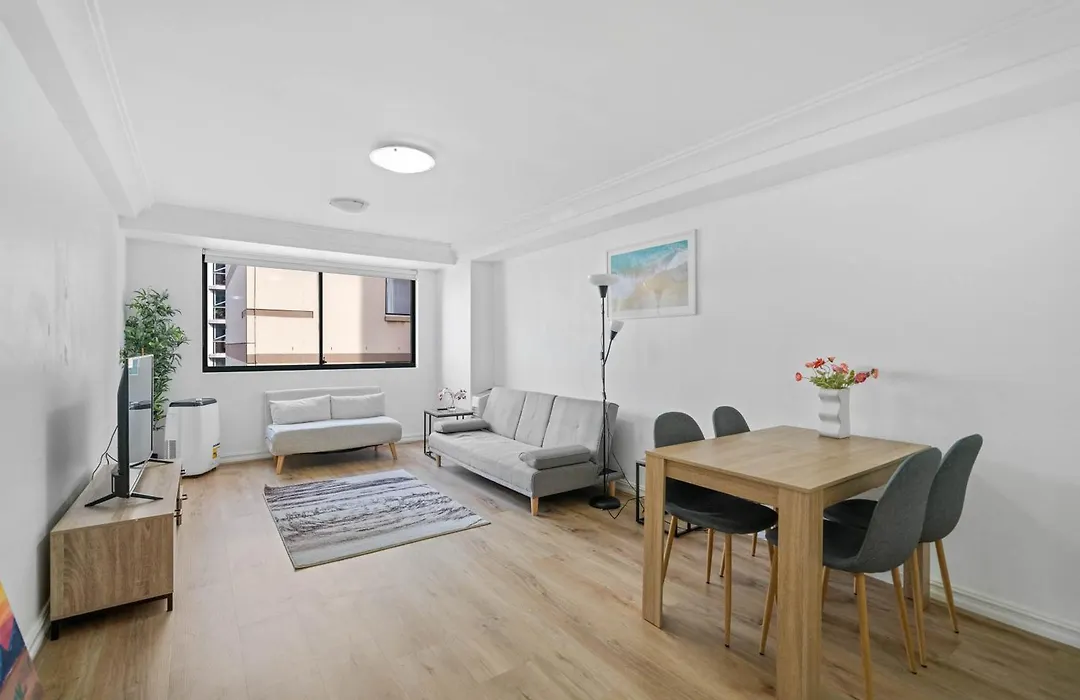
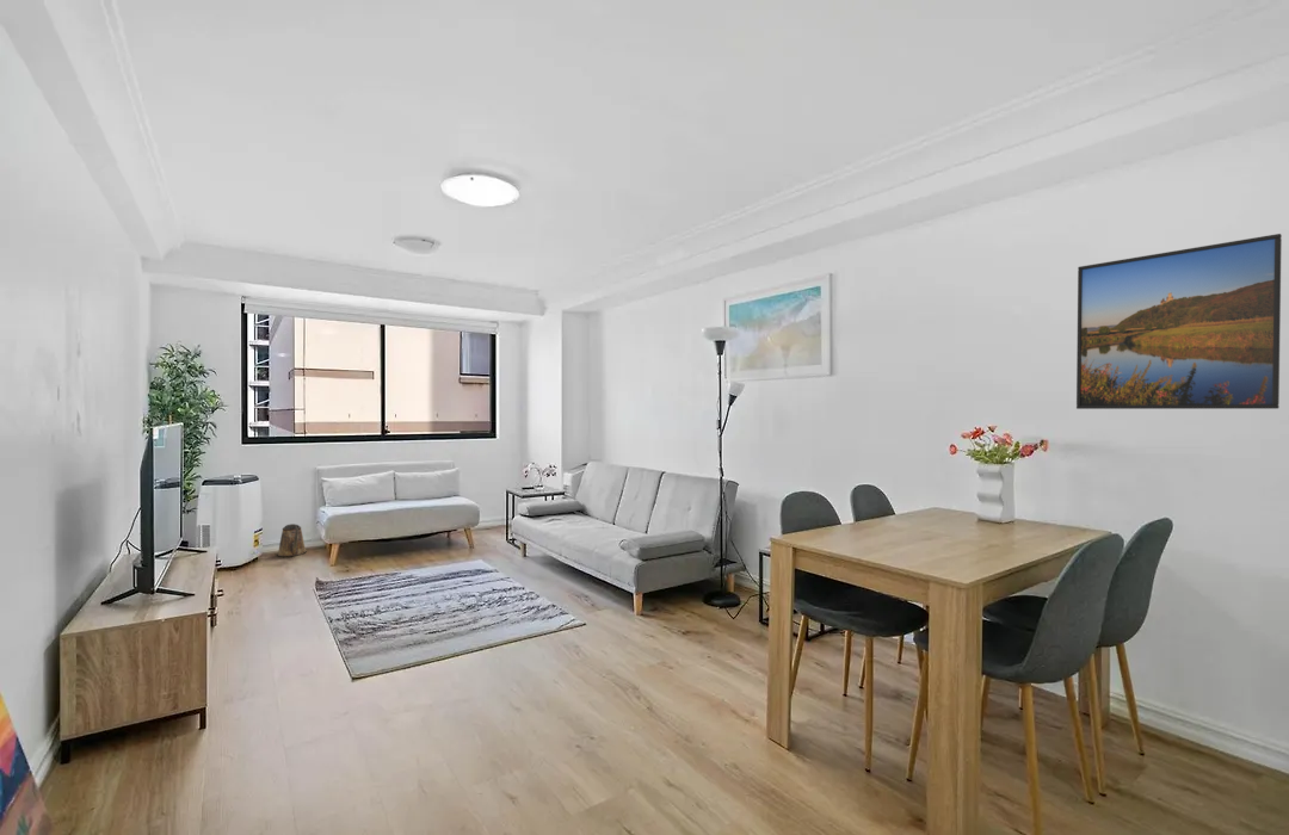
+ watering can [277,522,307,557]
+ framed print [1075,233,1283,410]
